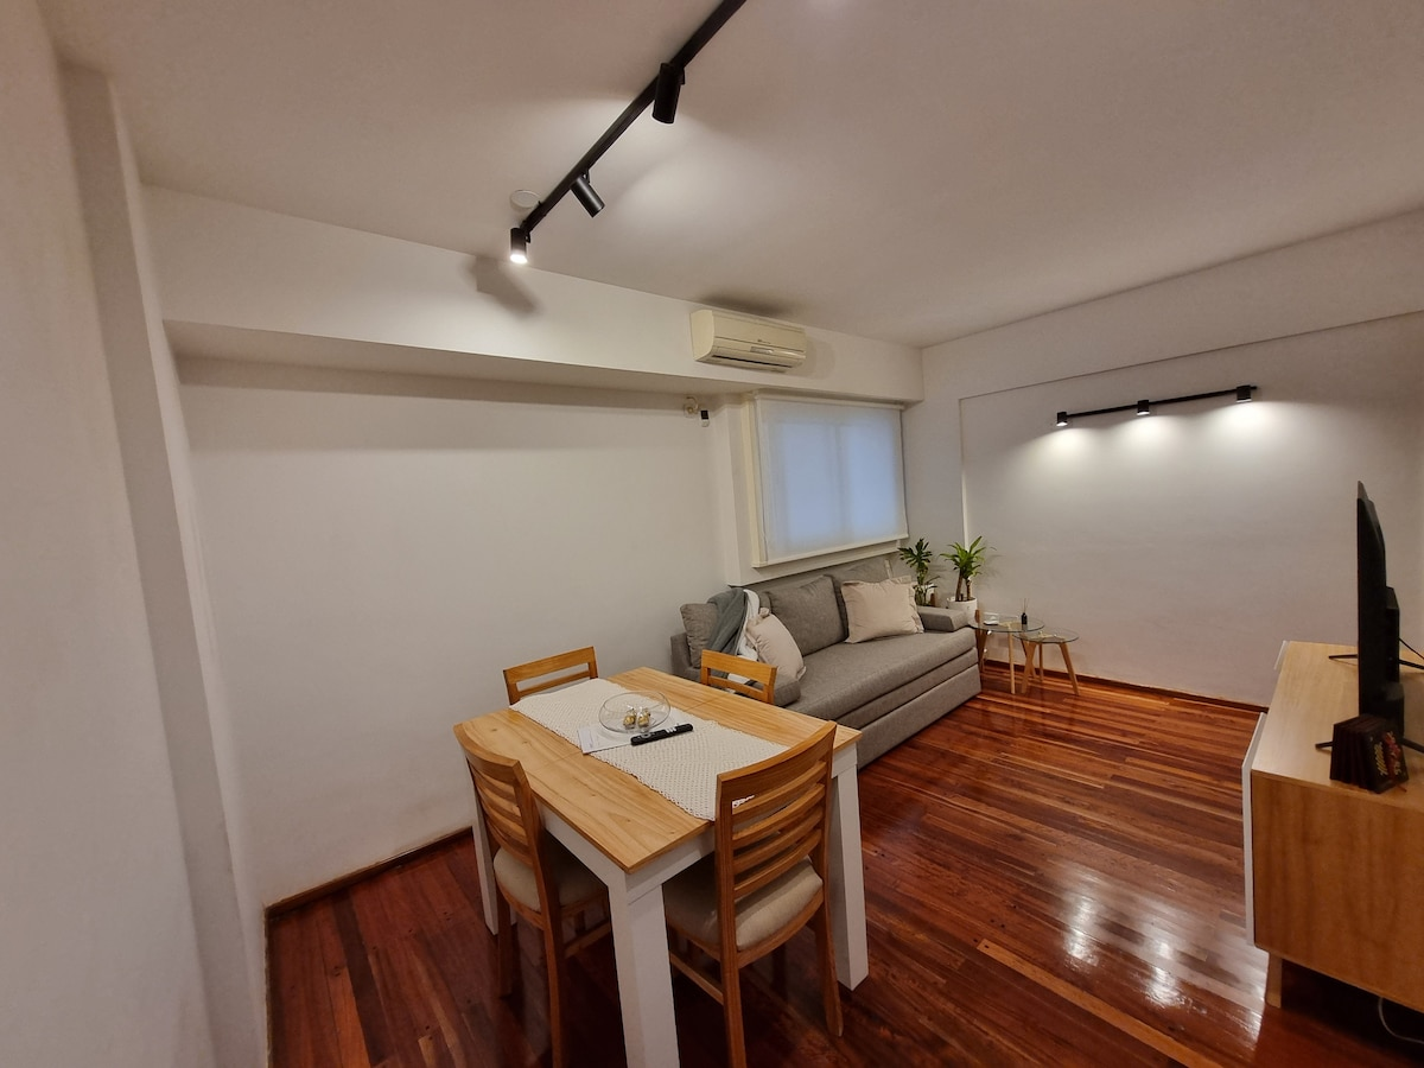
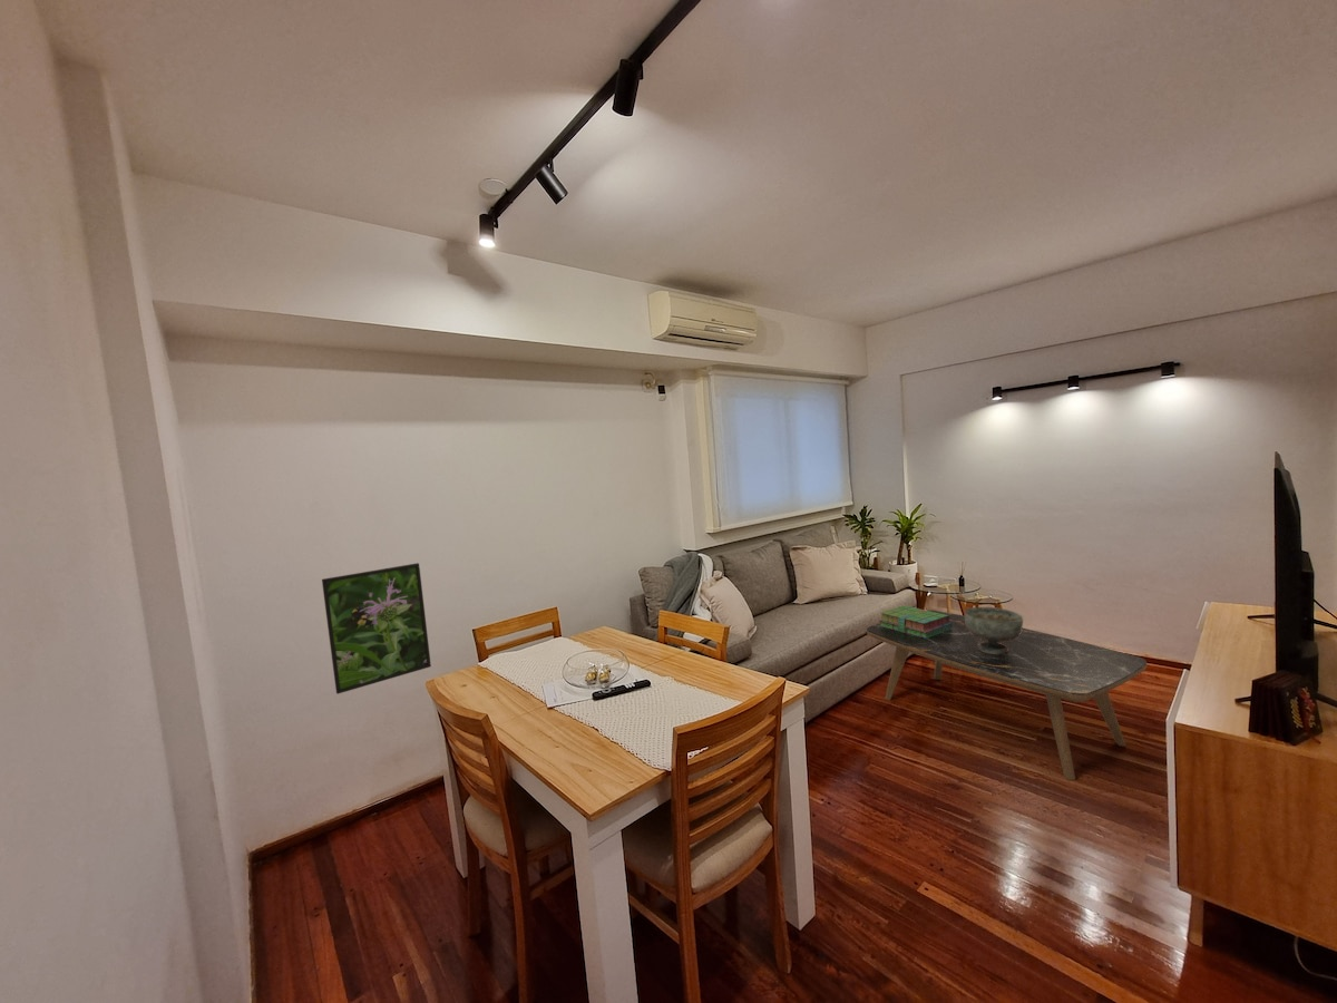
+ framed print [321,562,432,695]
+ stack of books [878,605,953,639]
+ coffee table [866,610,1148,781]
+ decorative bowl [964,606,1025,654]
